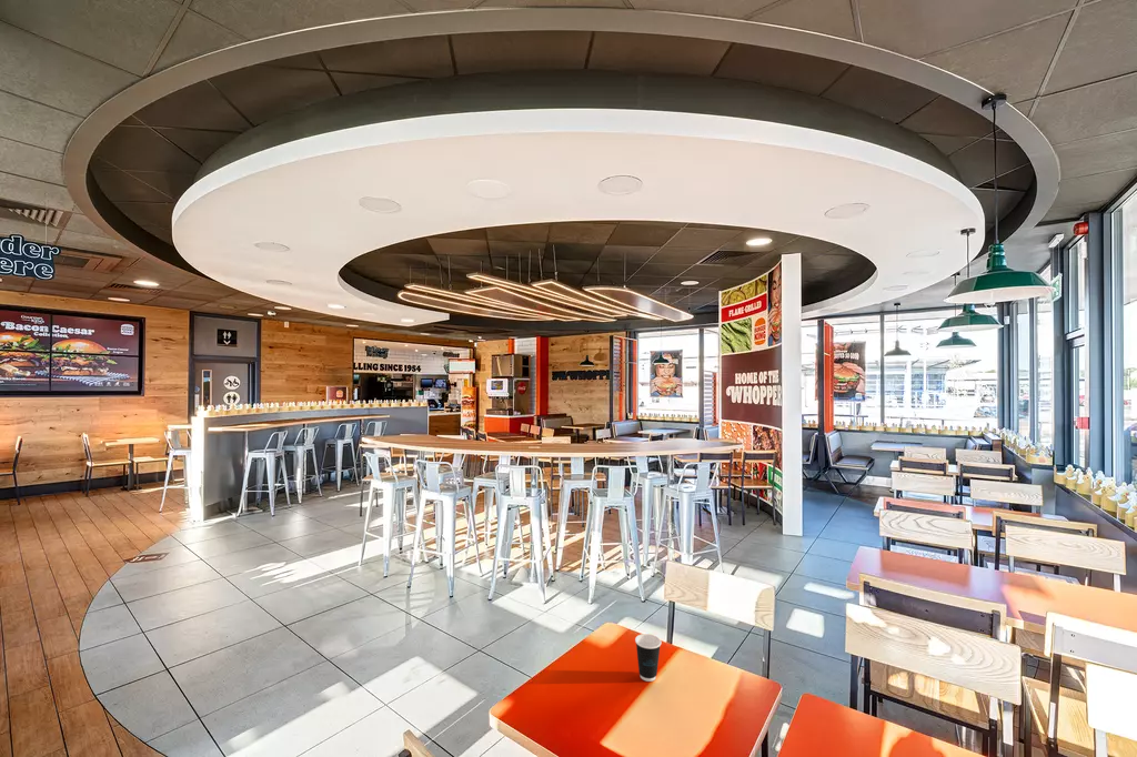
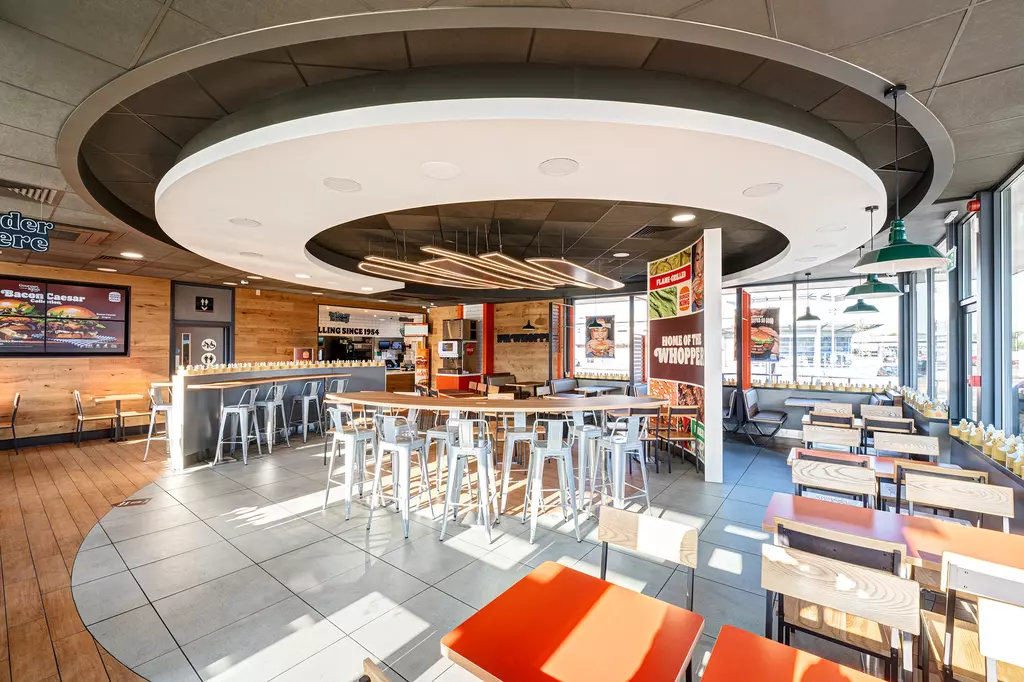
- dixie cup [634,633,662,683]
